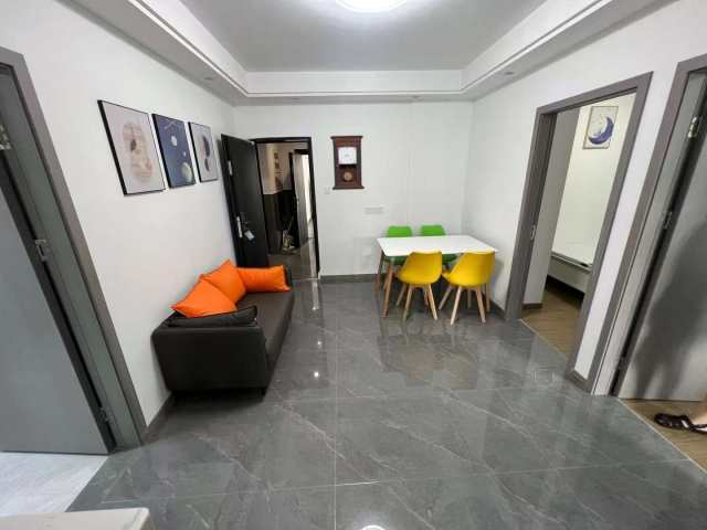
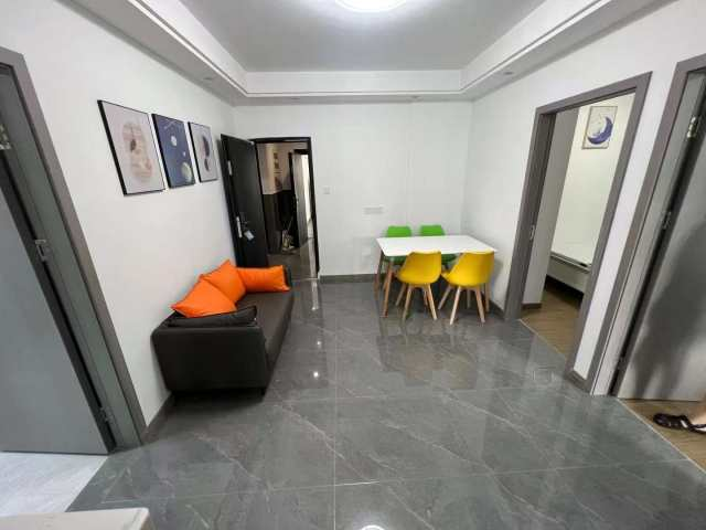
- pendulum clock [329,135,366,191]
